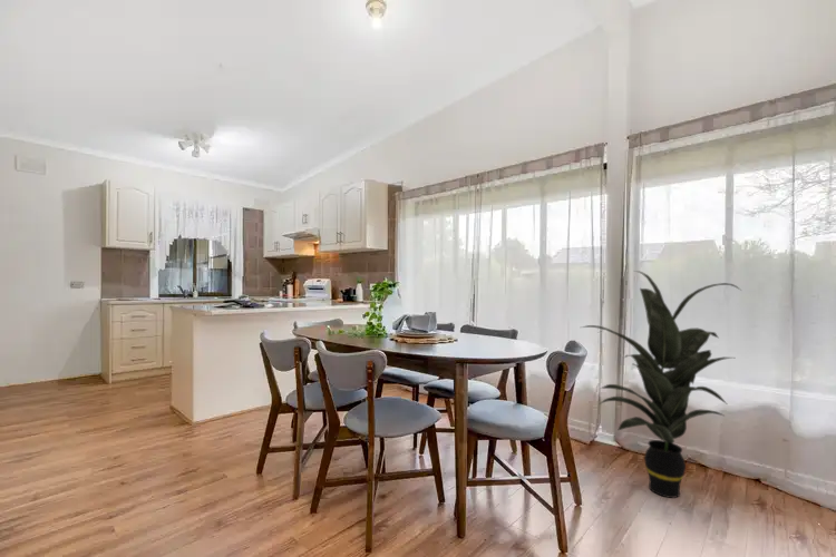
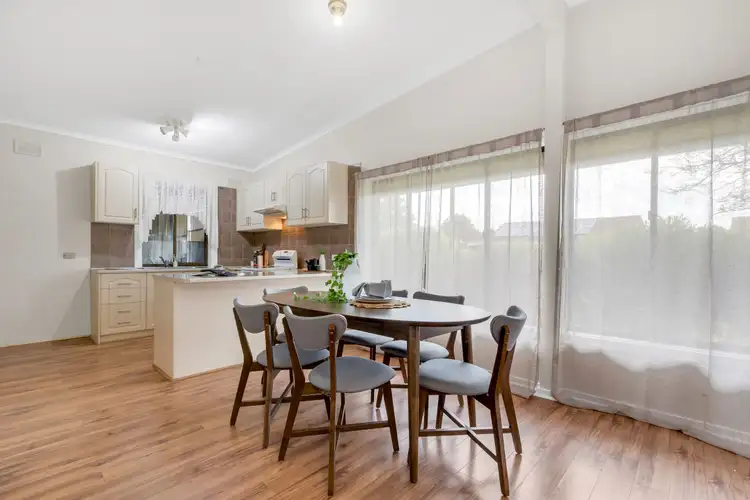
- indoor plant [581,270,741,499]
